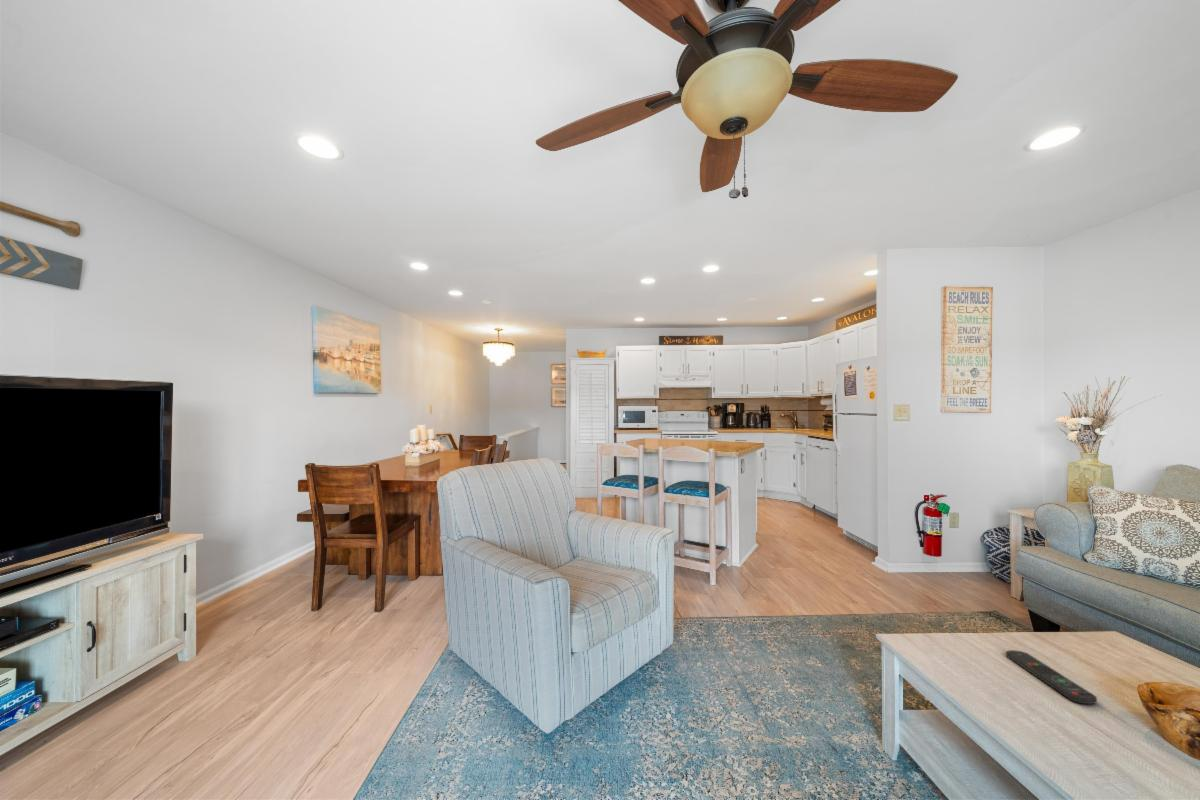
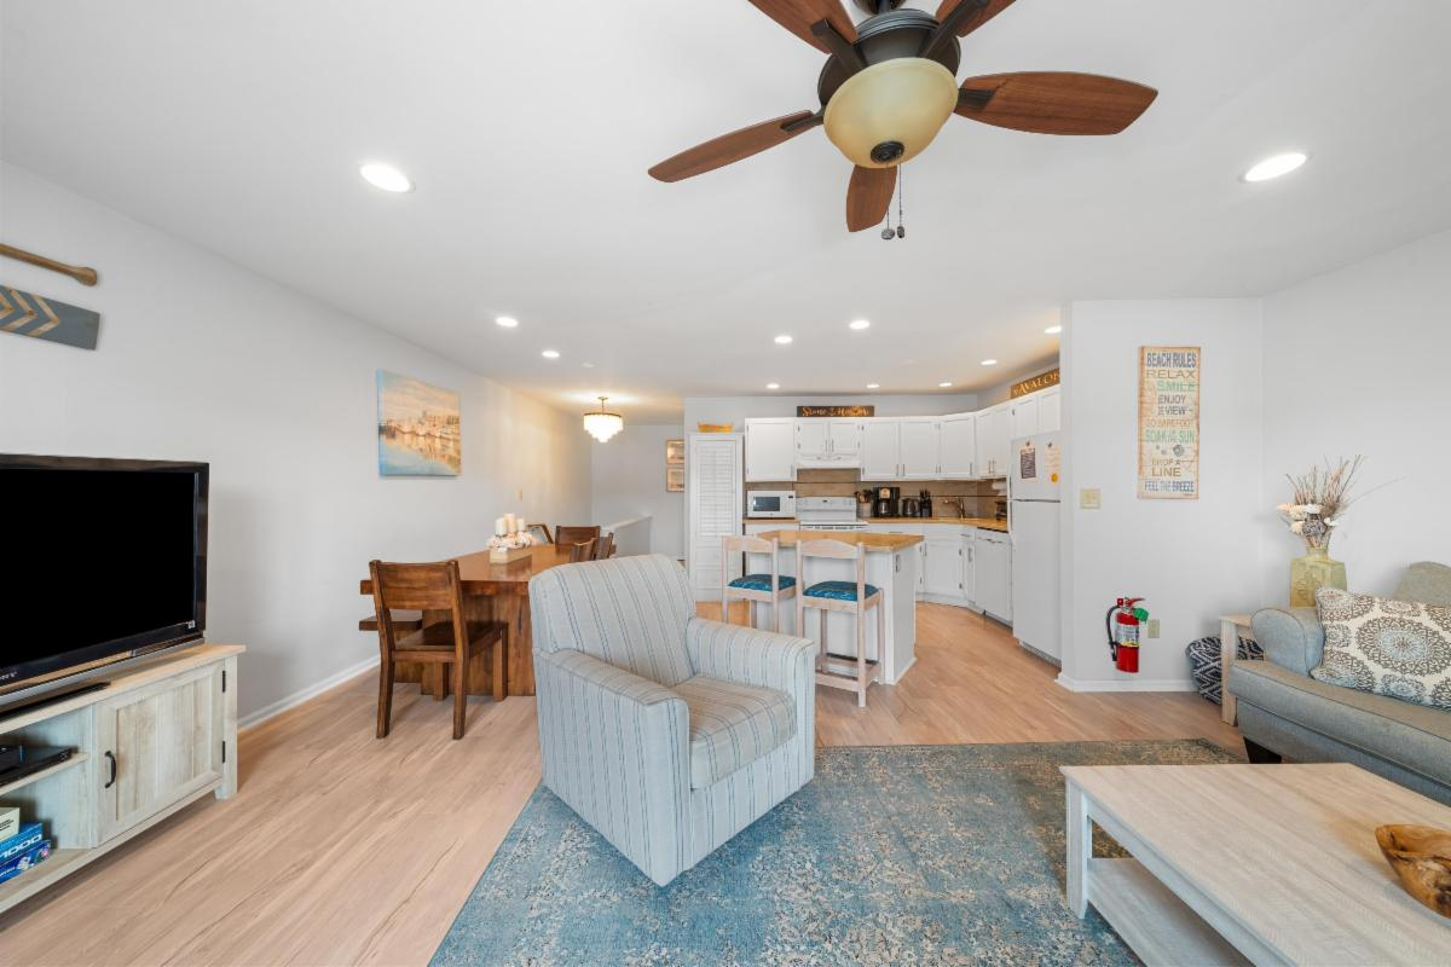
- remote control [1005,649,1098,705]
